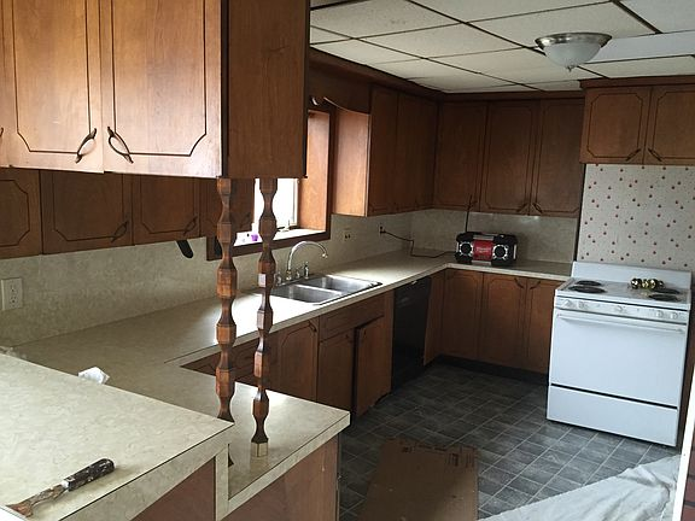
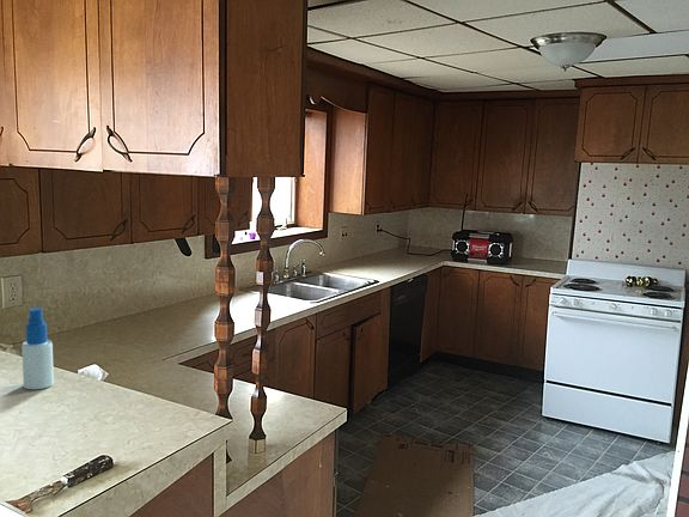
+ spray bottle [20,306,55,390]
